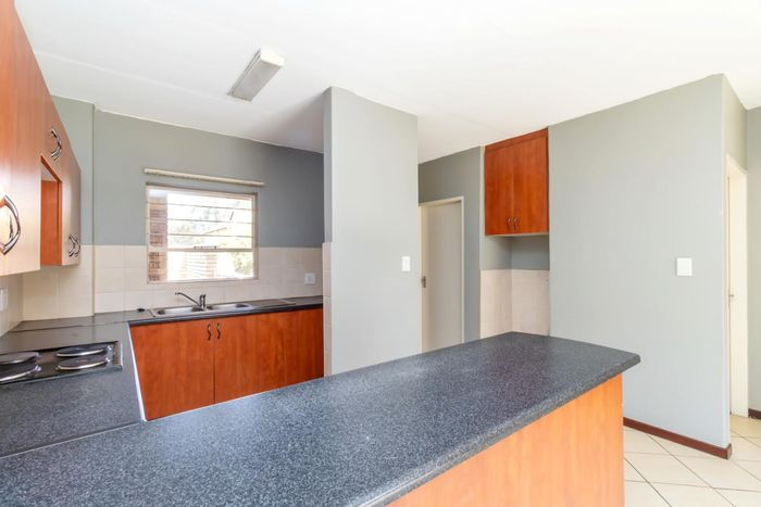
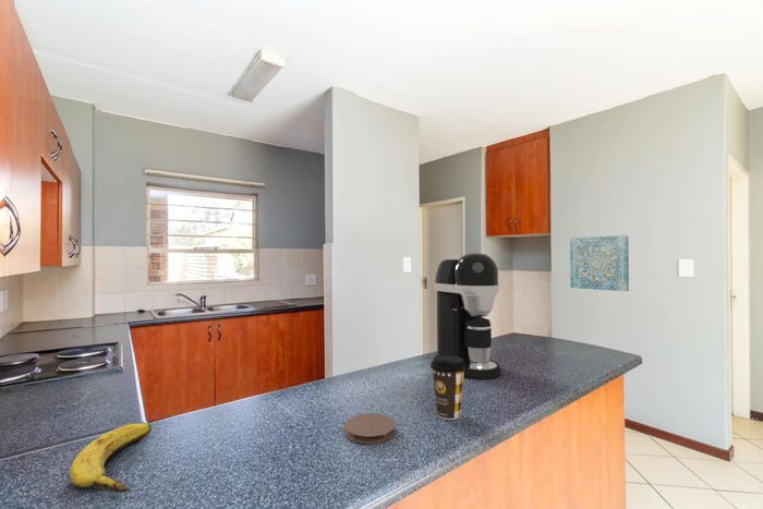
+ coaster [343,412,397,445]
+ banana [70,422,153,493]
+ coffee maker [434,252,502,380]
+ coffee cup [429,355,467,421]
+ wall art [569,234,630,292]
